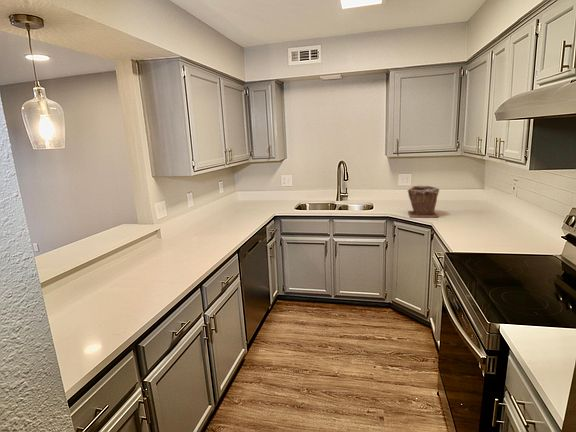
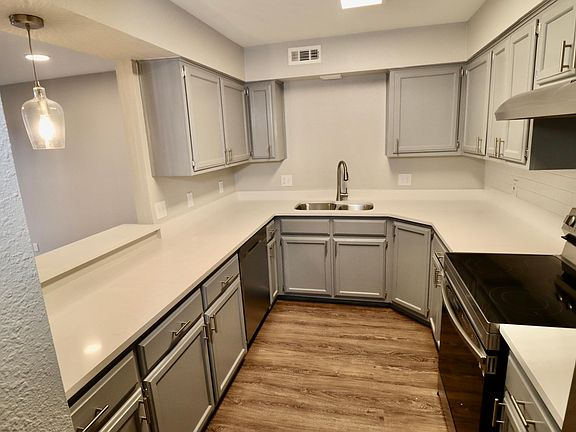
- plant pot [407,184,441,218]
